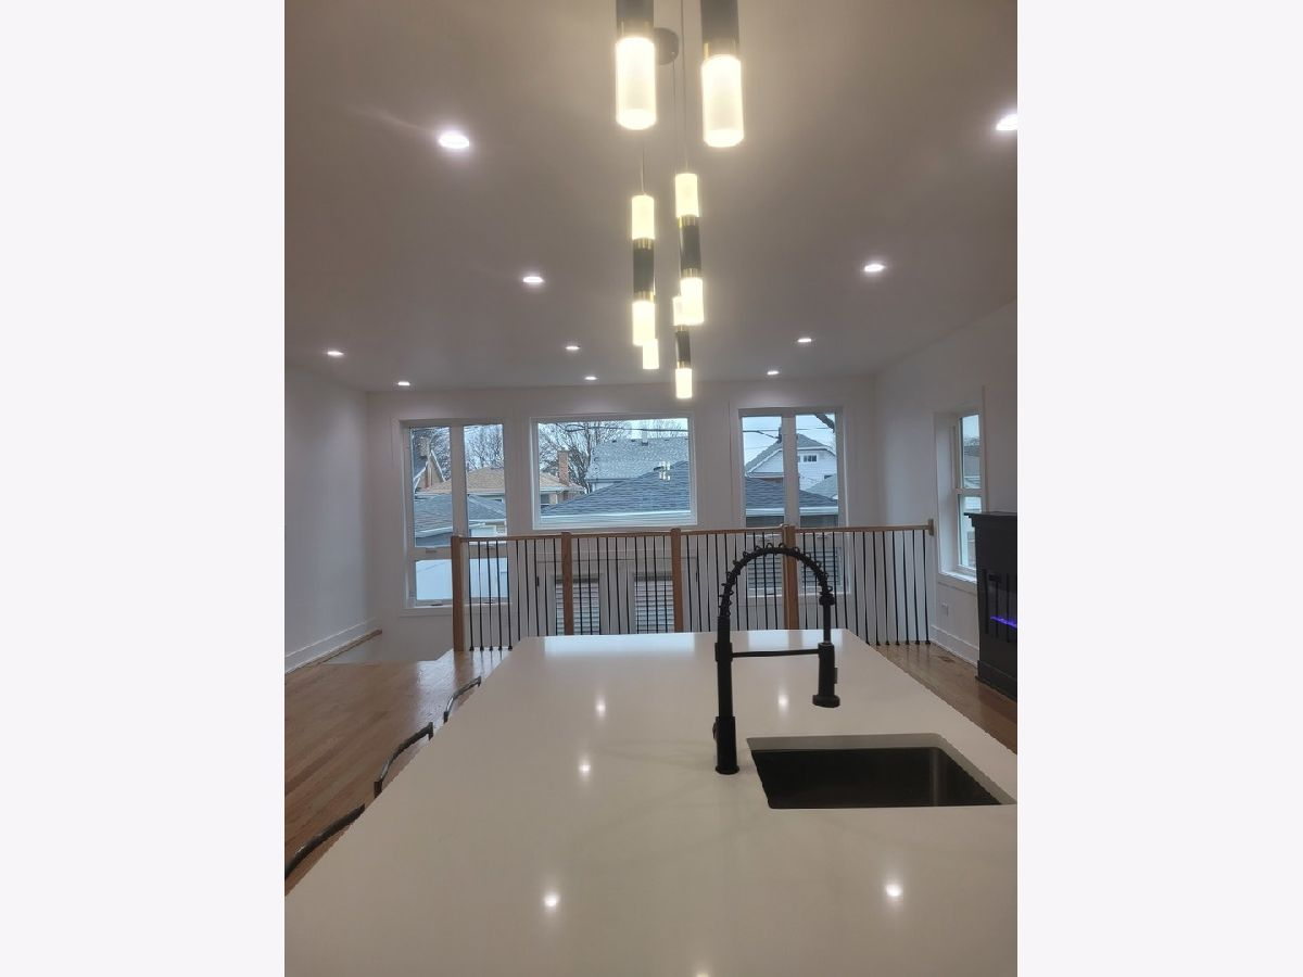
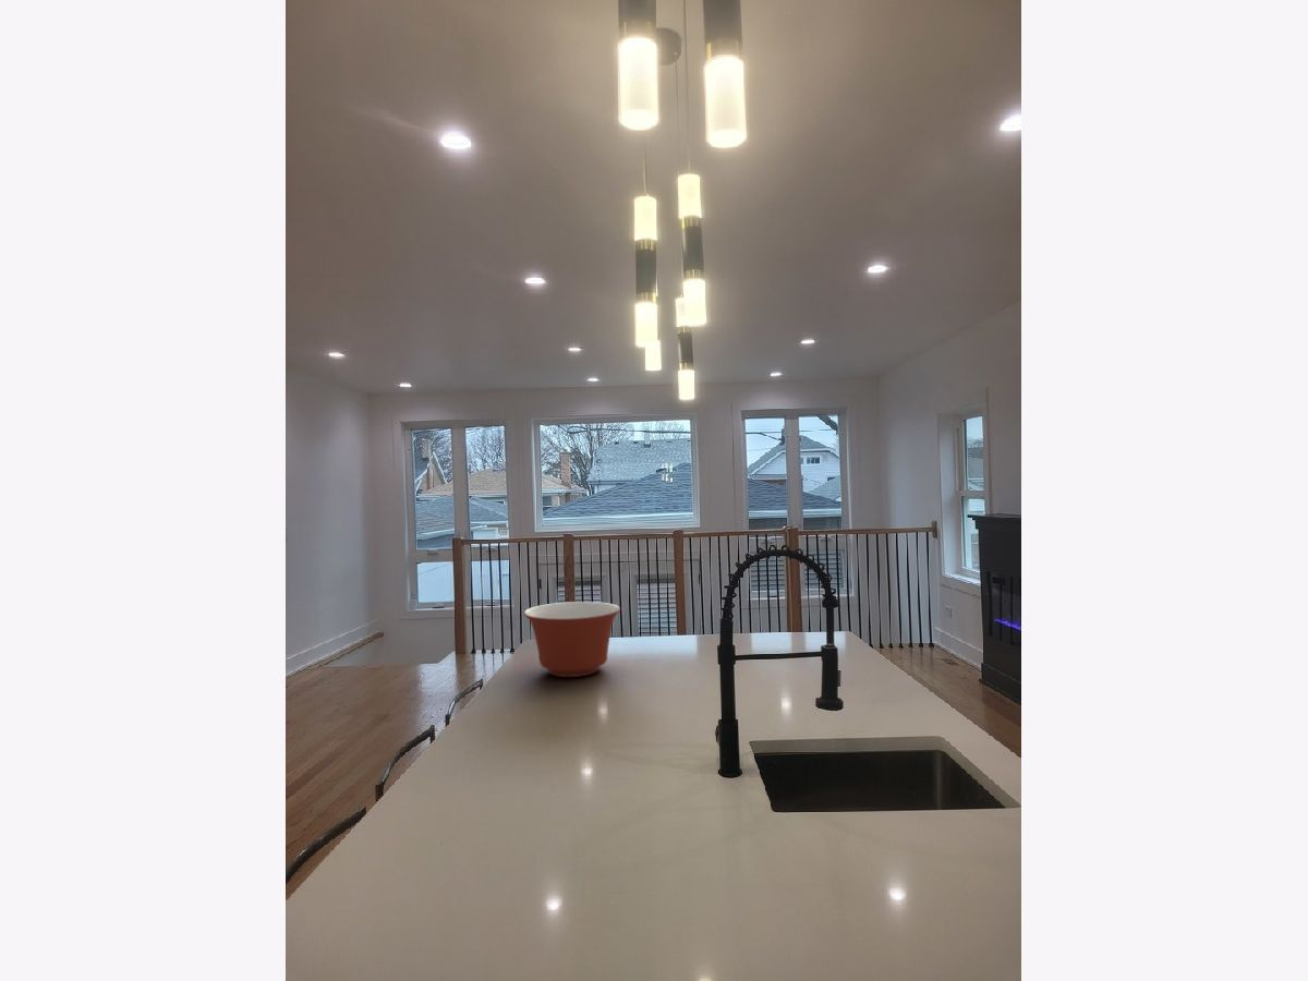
+ mixing bowl [523,601,621,678]
